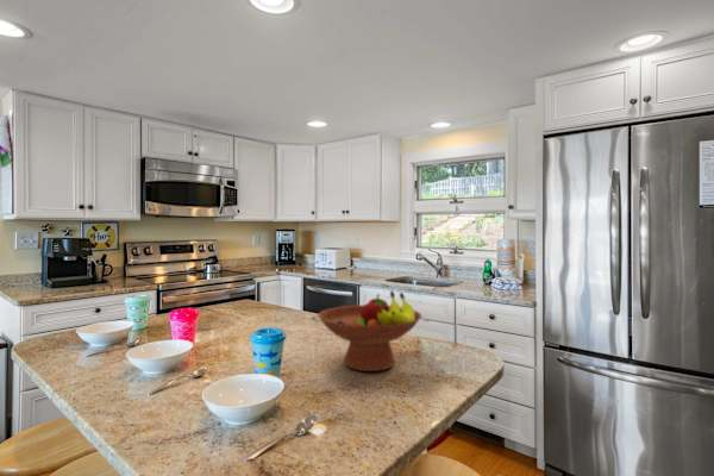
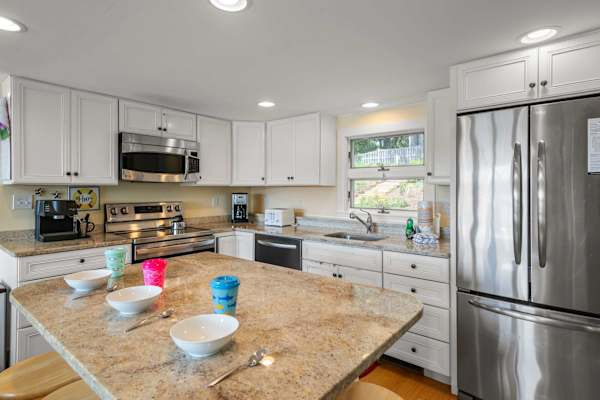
- fruit bowl [317,290,424,372]
